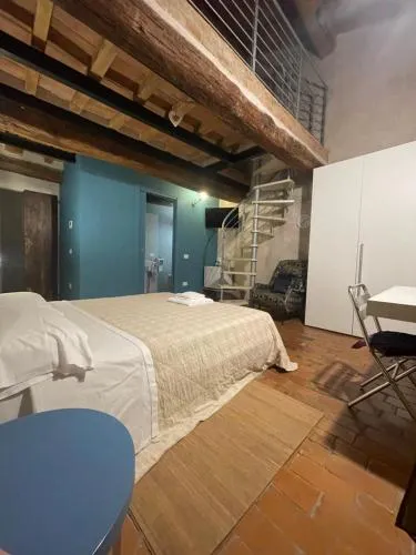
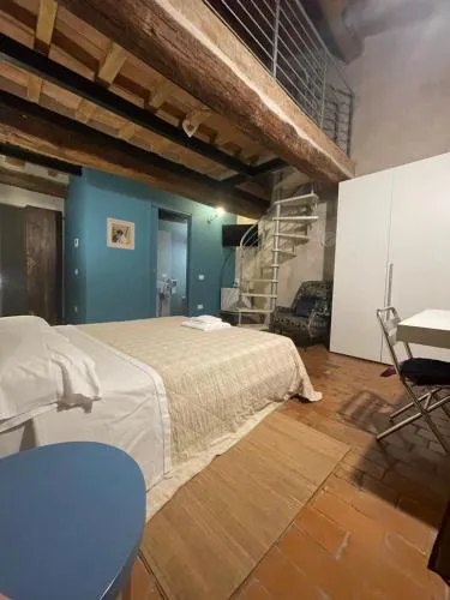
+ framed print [106,216,136,251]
